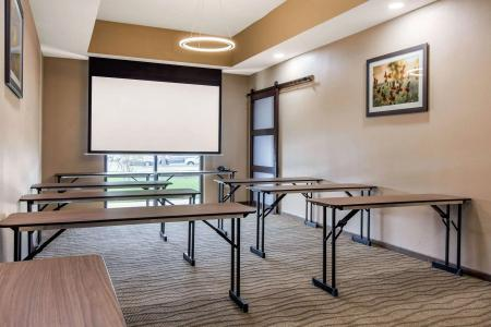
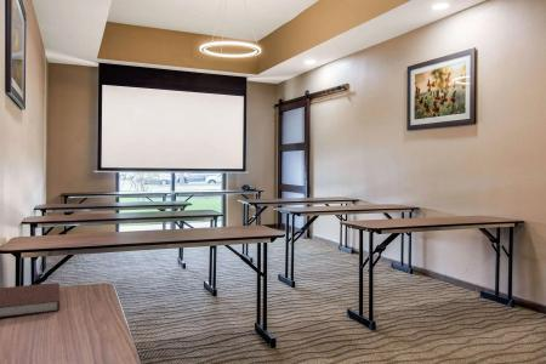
+ notebook [0,281,61,319]
